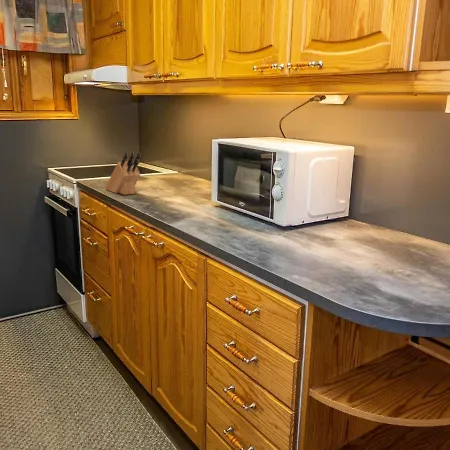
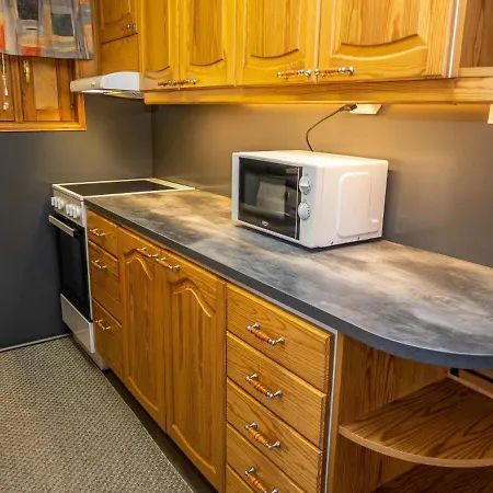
- knife block [104,151,142,196]
